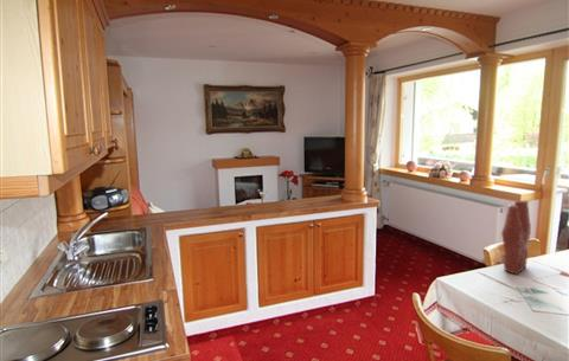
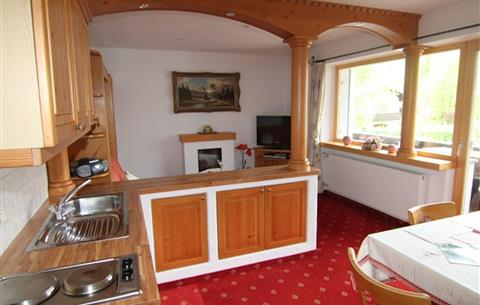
- pottery vessel [500,200,532,276]
